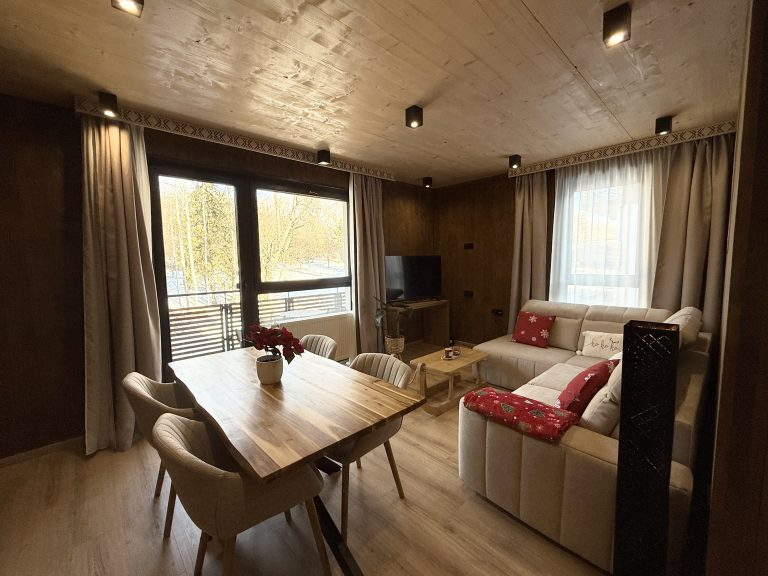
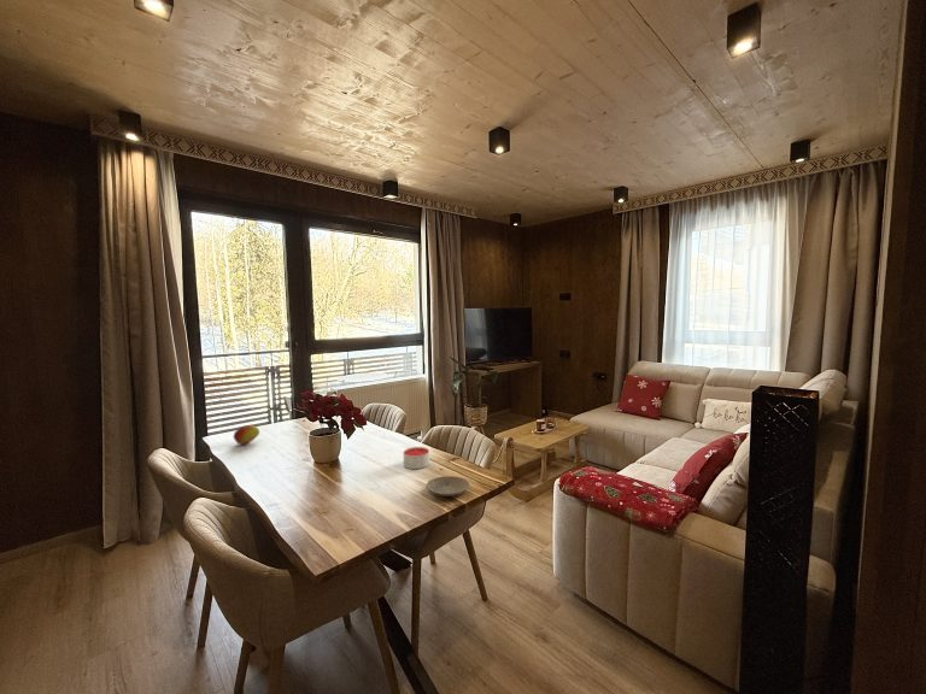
+ plate [424,475,470,498]
+ fruit [233,424,260,446]
+ candle [402,446,430,470]
